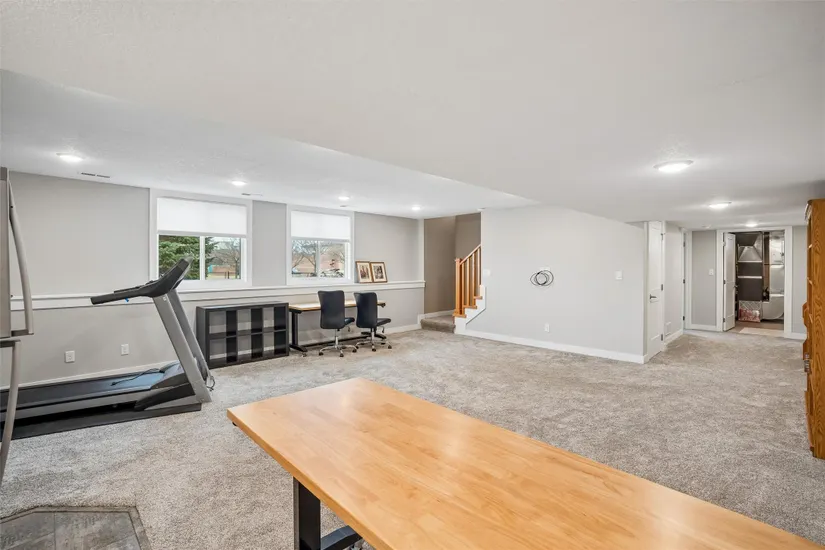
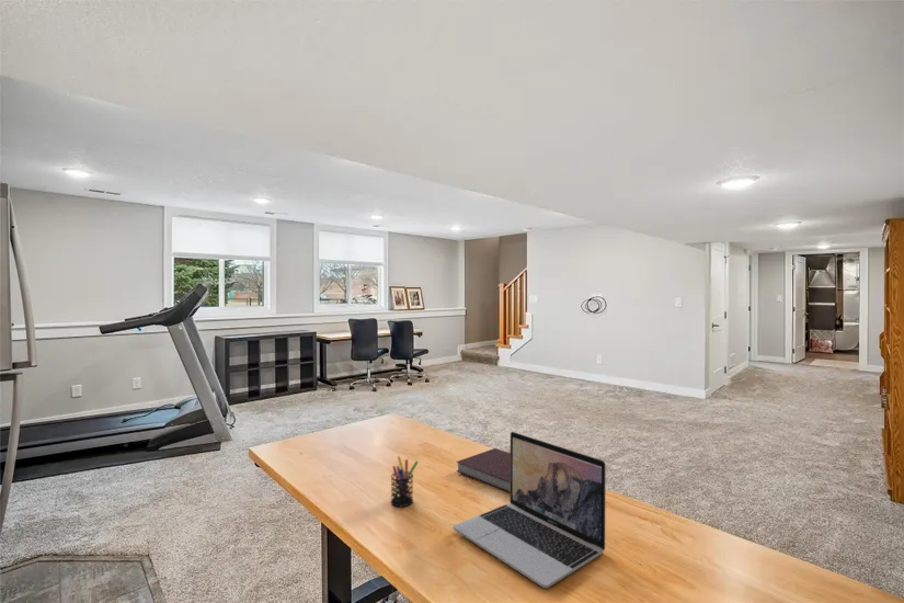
+ pen holder [390,455,420,508]
+ notebook [455,447,511,493]
+ laptop [453,431,607,589]
